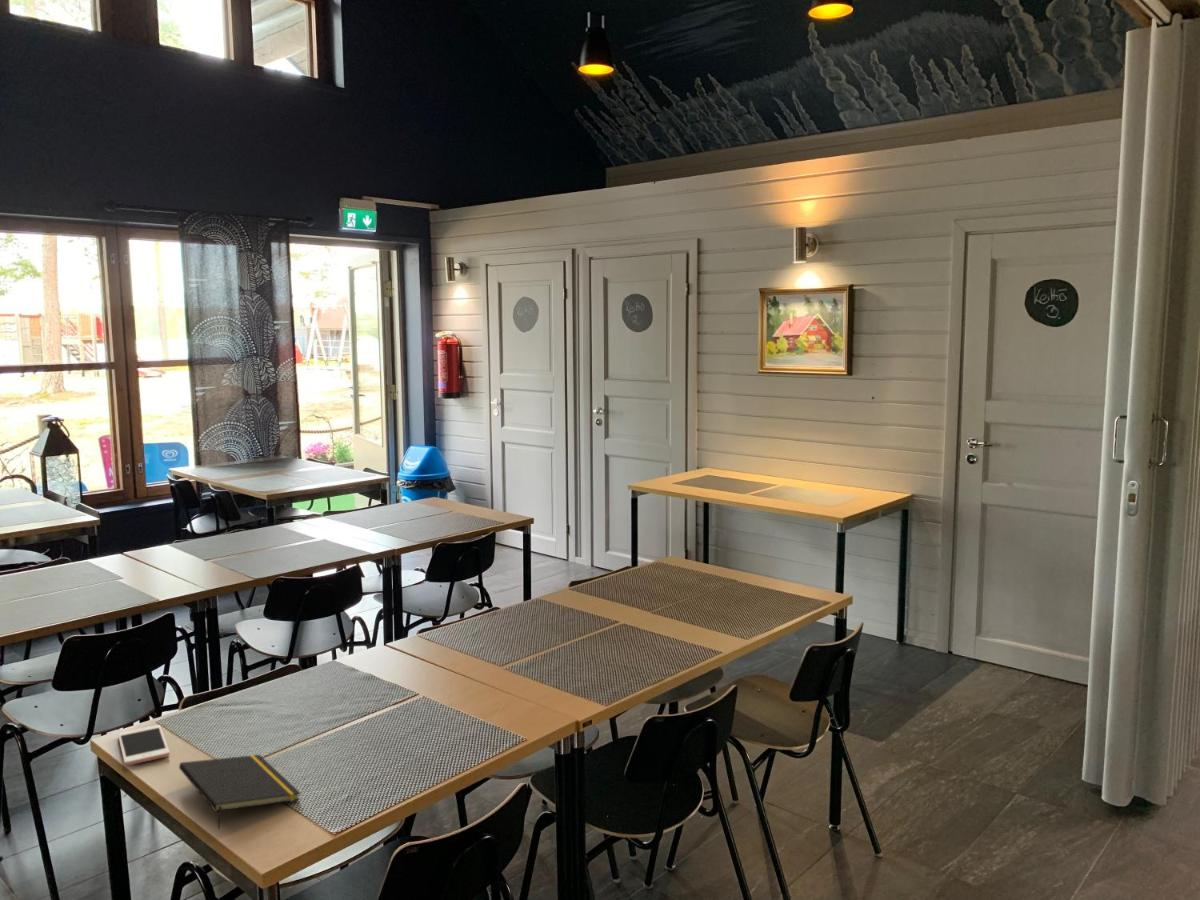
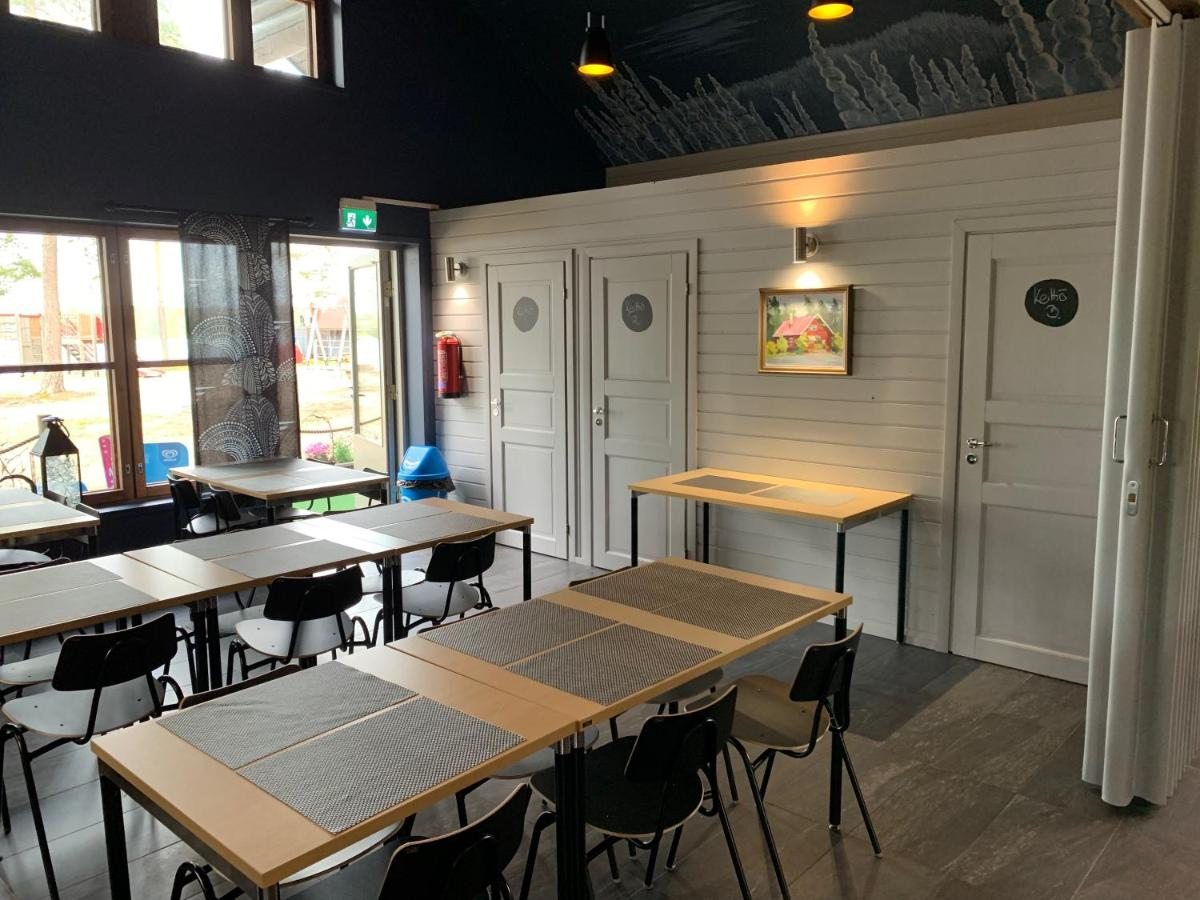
- cell phone [117,724,171,767]
- notepad [178,754,302,830]
